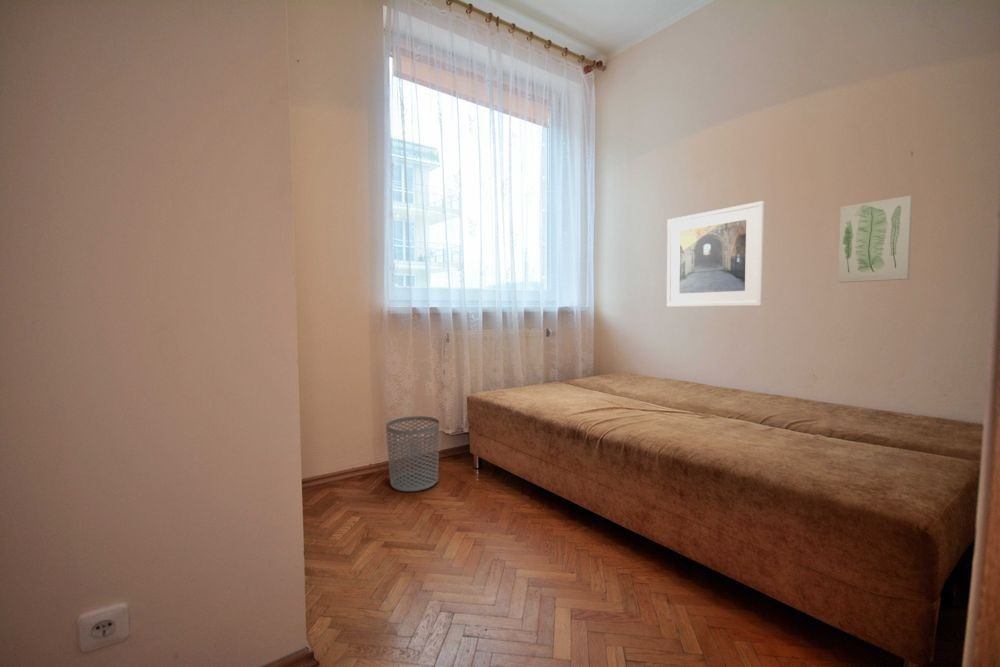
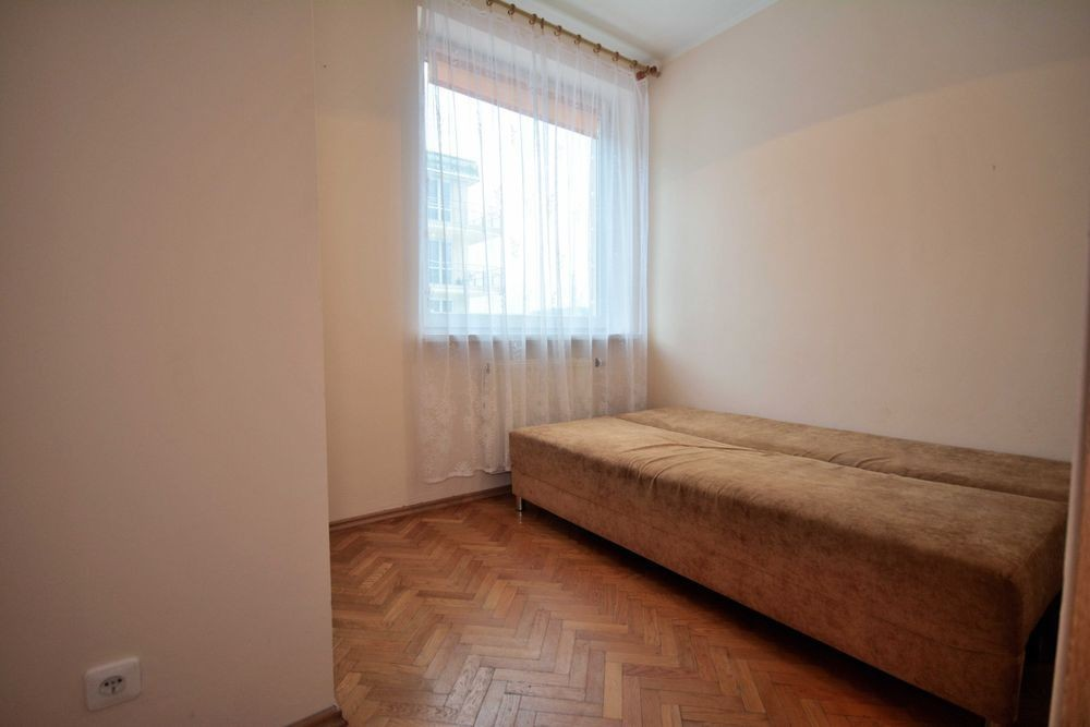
- wall art [837,195,913,284]
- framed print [666,200,765,308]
- waste bin [385,415,440,492]
